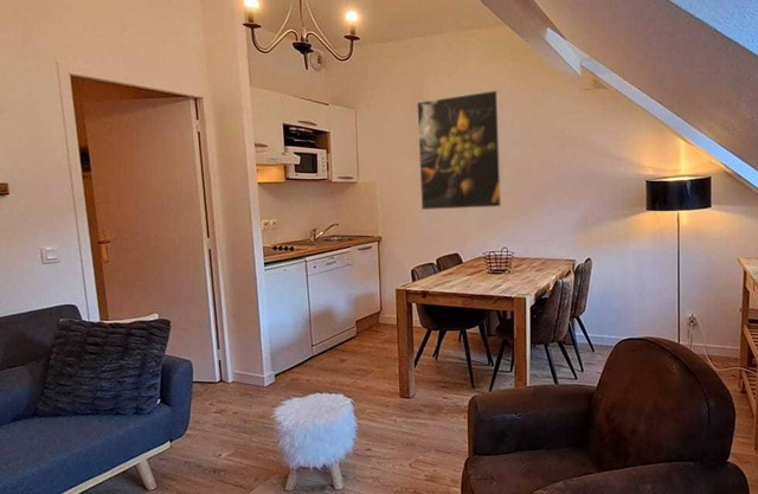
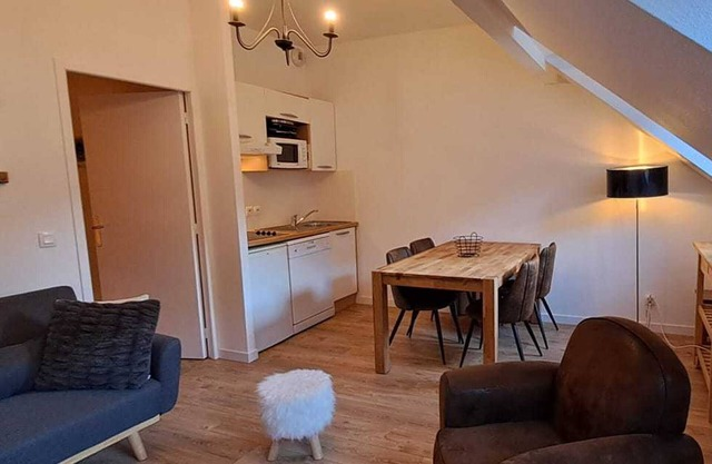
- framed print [416,89,502,211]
